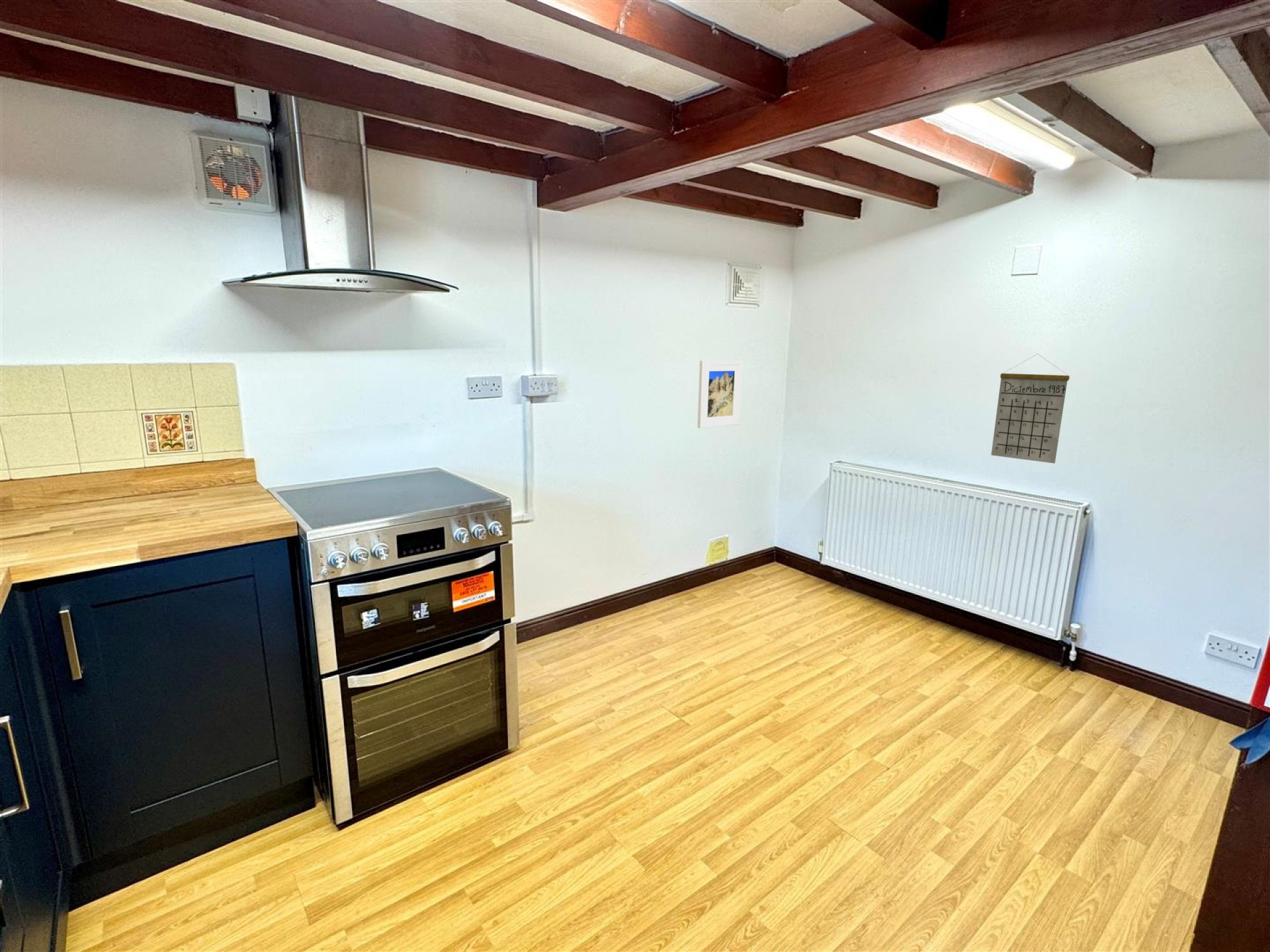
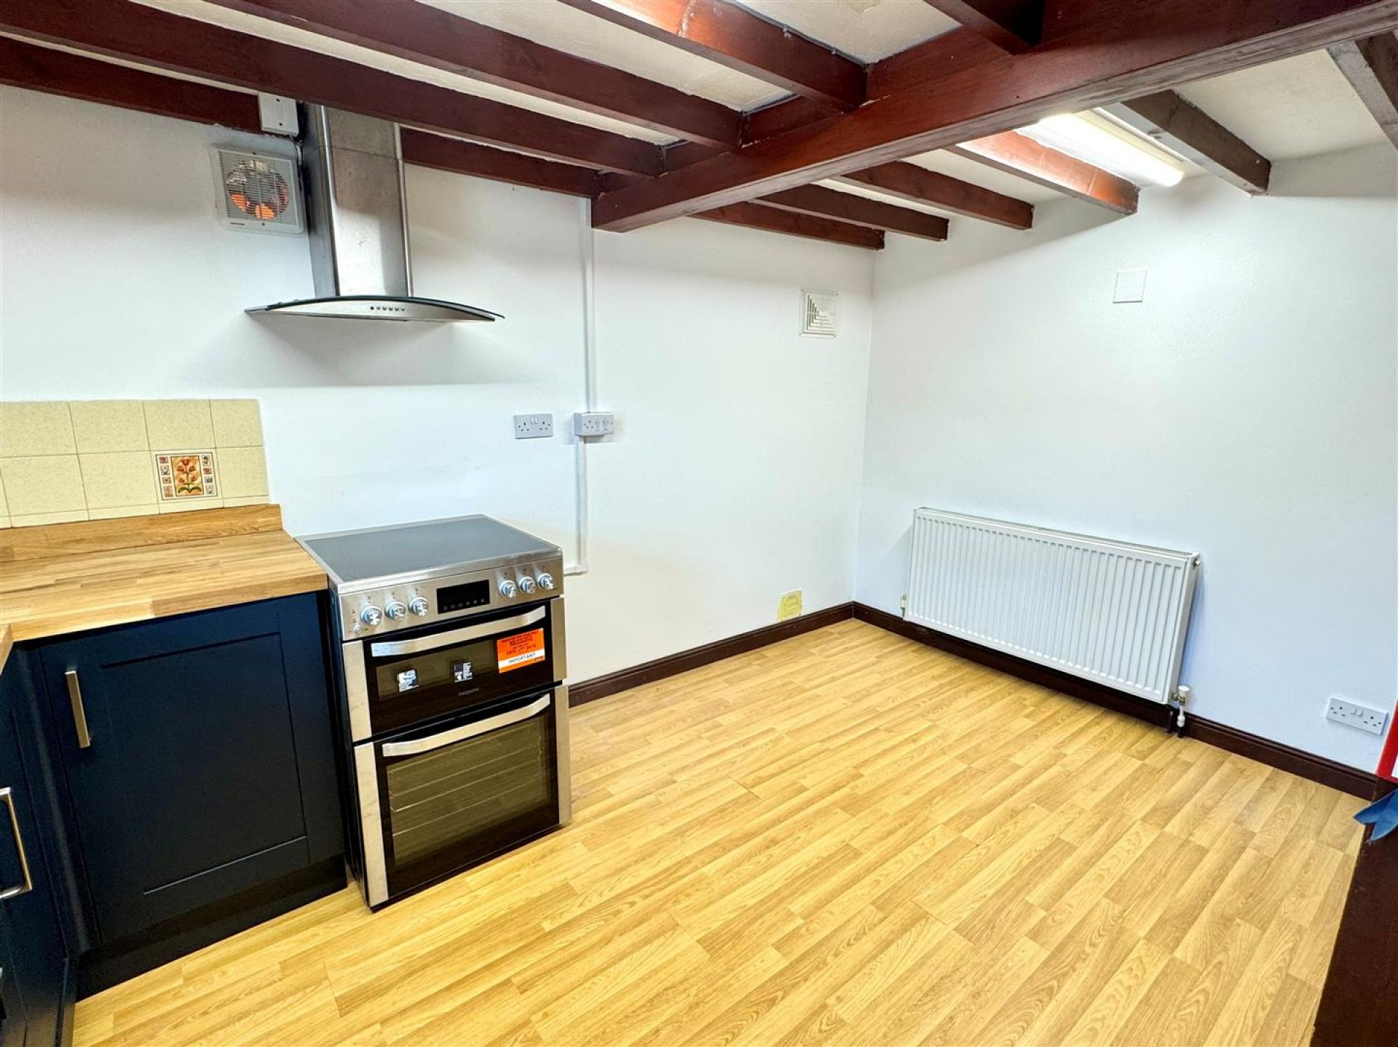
- calendar [990,353,1070,464]
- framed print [697,360,743,429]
